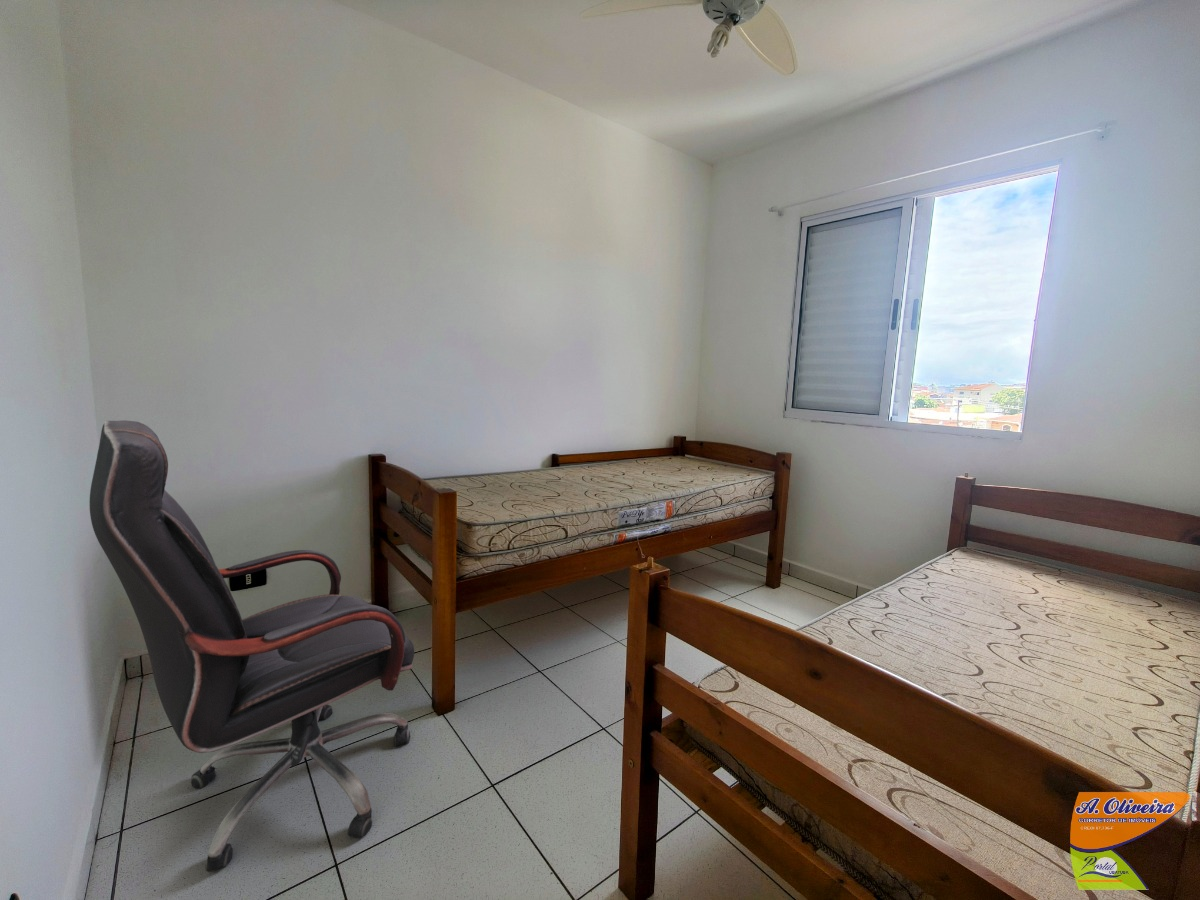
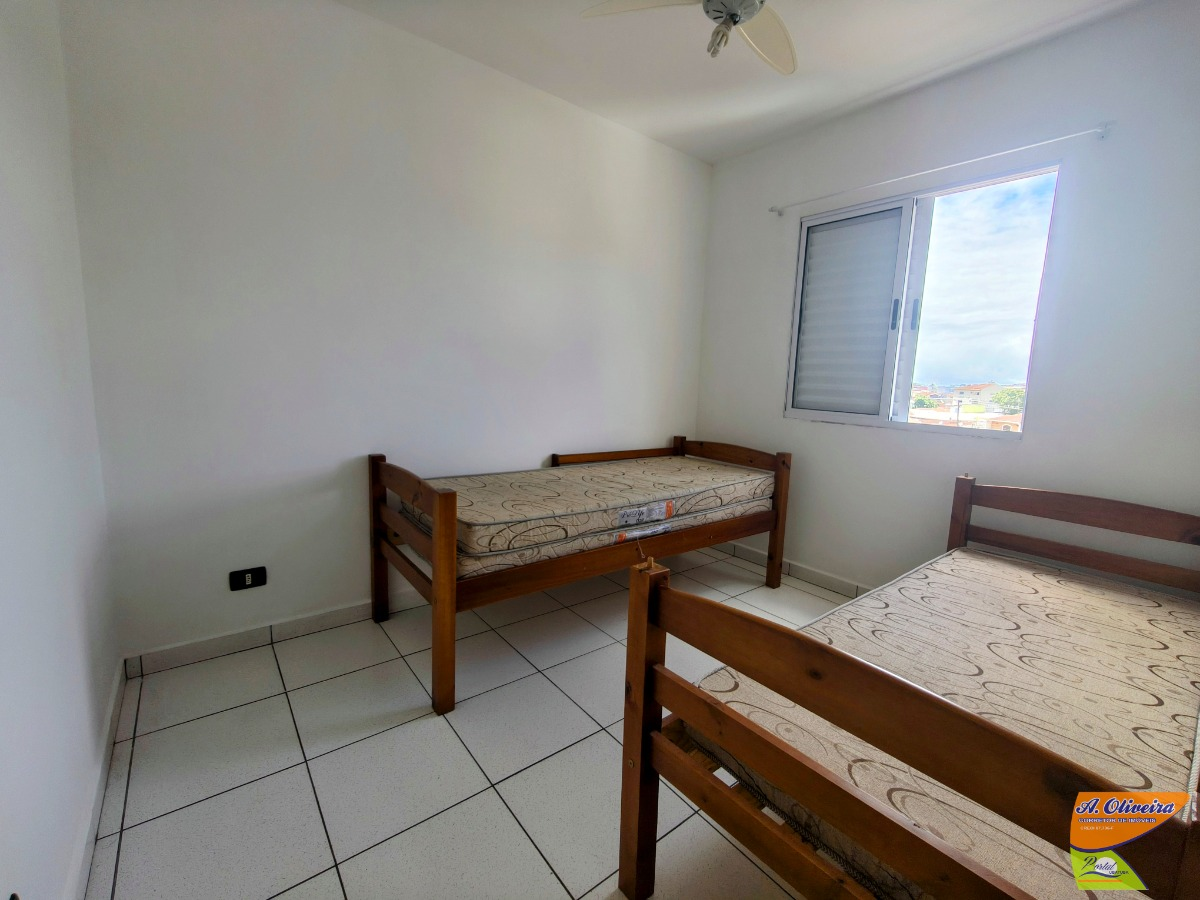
- office chair [89,419,415,872]
